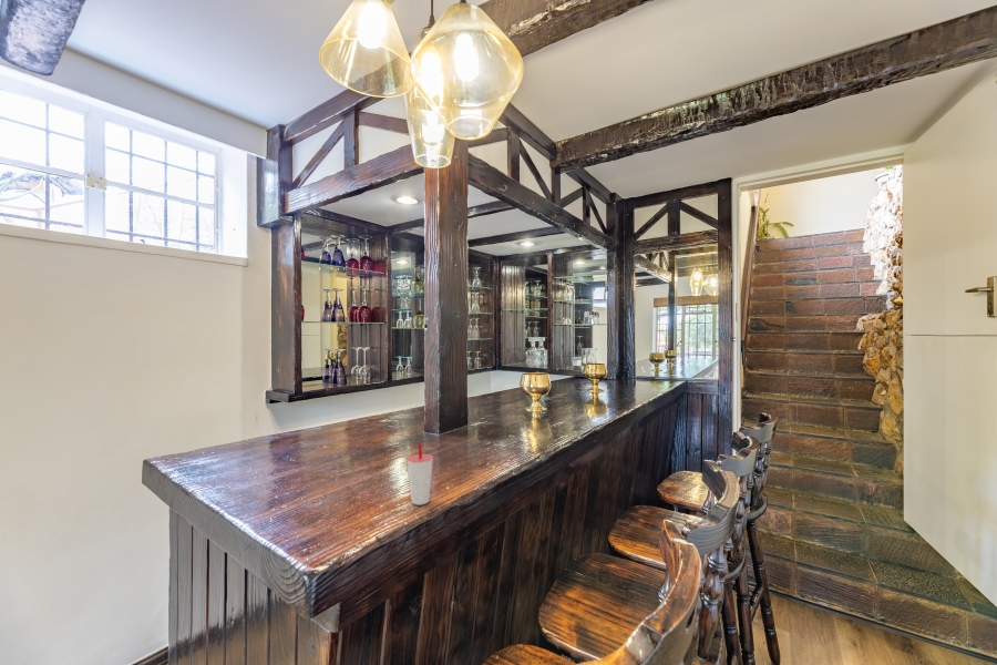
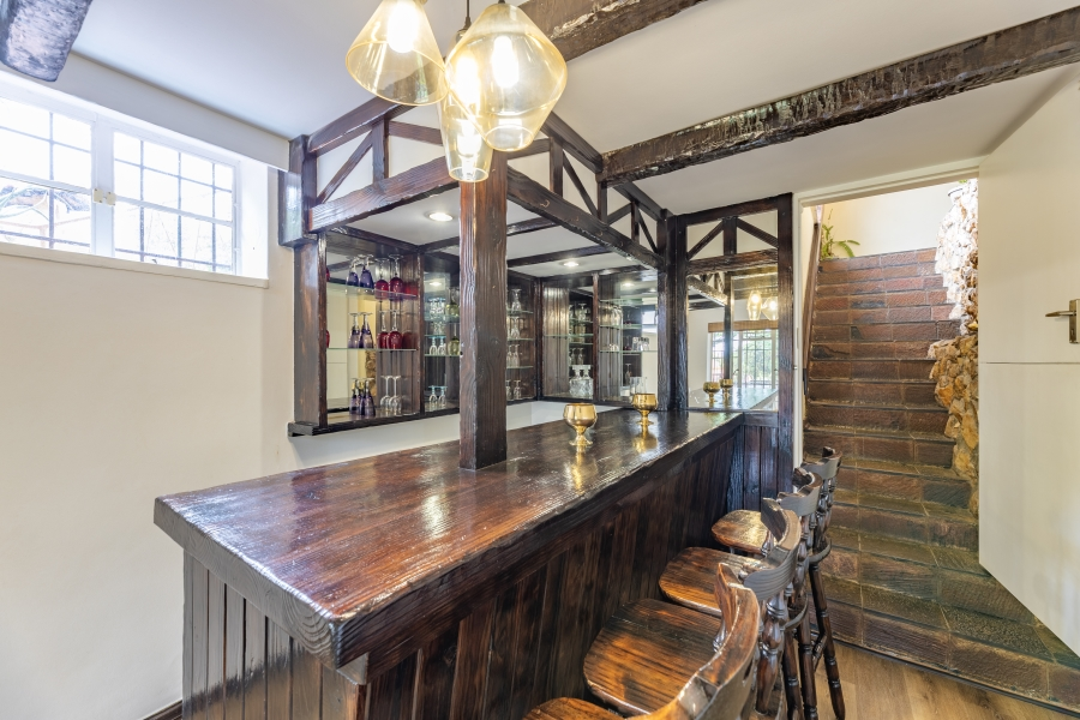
- cup [405,442,434,507]
